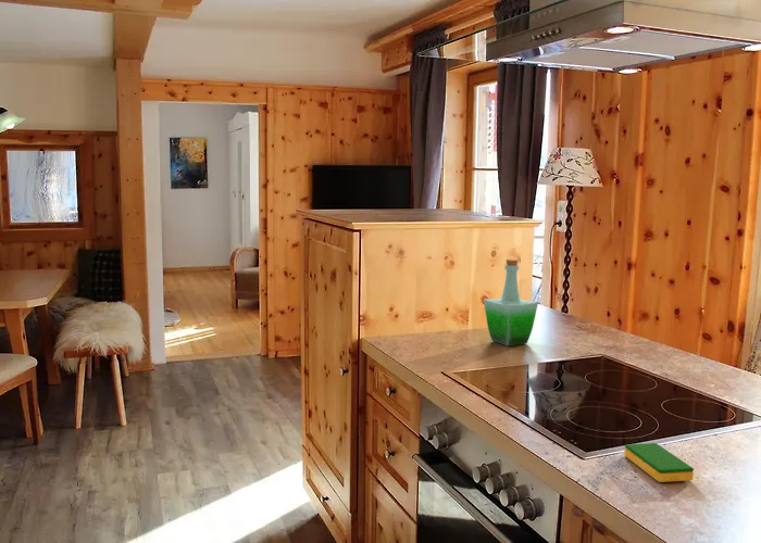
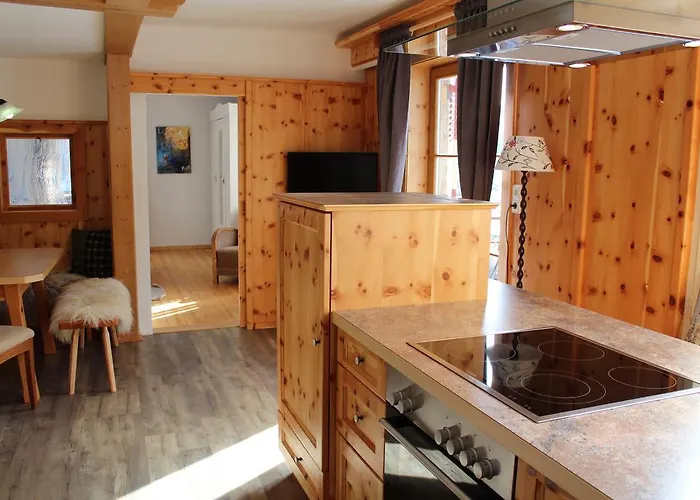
- bottle [483,258,539,346]
- dish sponge [623,442,695,483]
